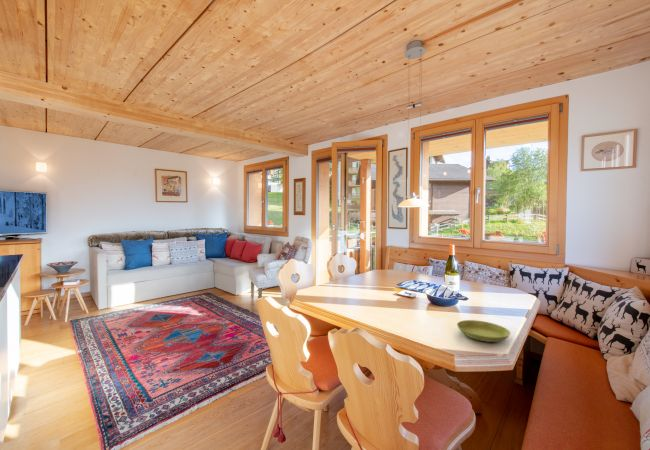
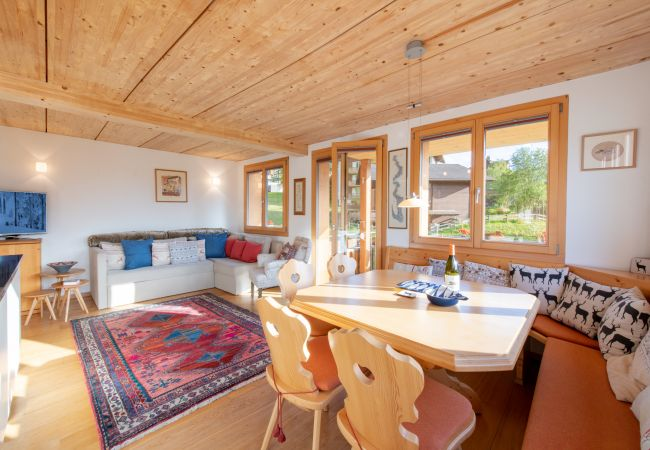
- saucer [456,319,511,343]
